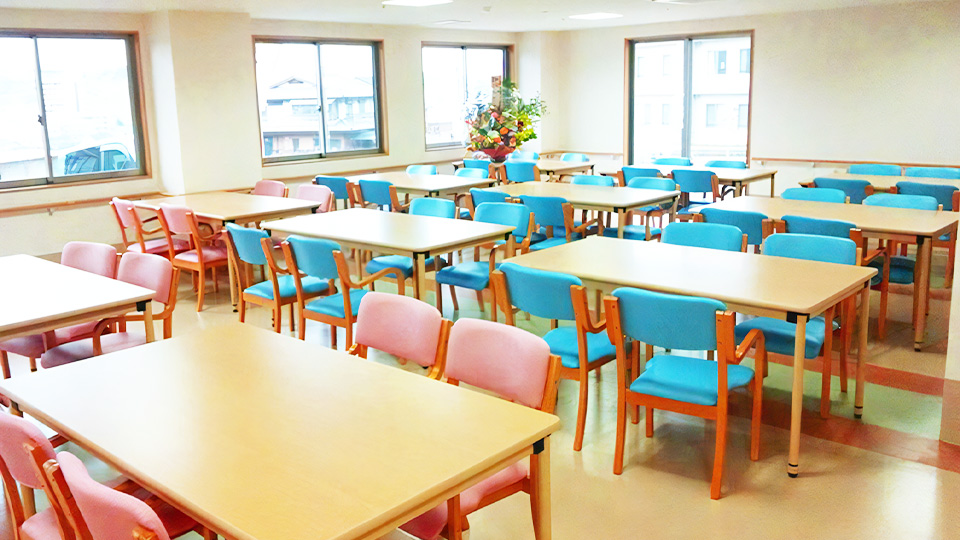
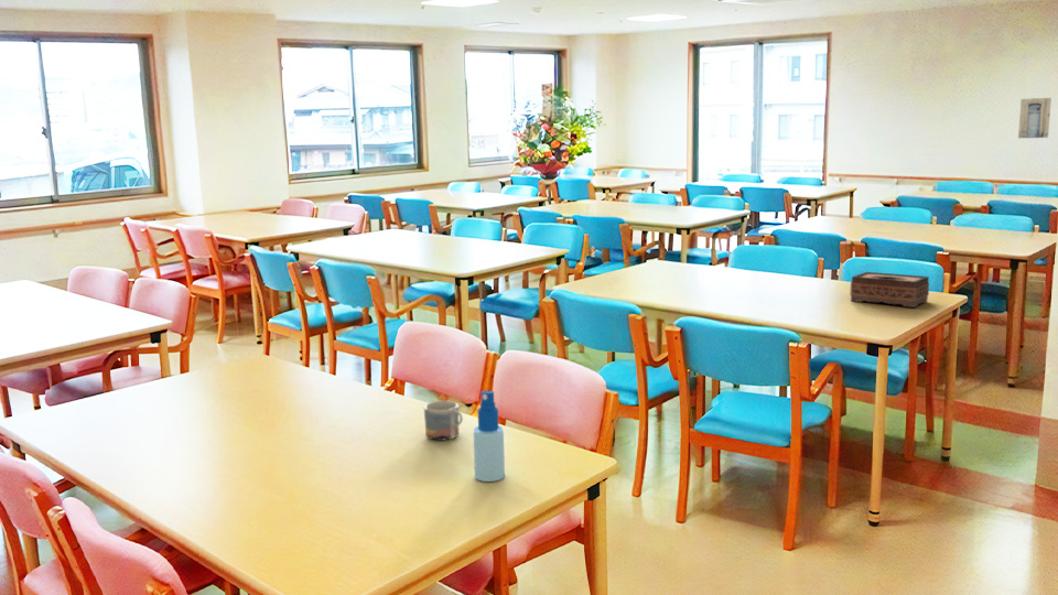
+ tissue box [849,271,930,309]
+ mug [423,400,464,442]
+ wall art [1017,97,1052,139]
+ spray bottle [473,389,506,483]
